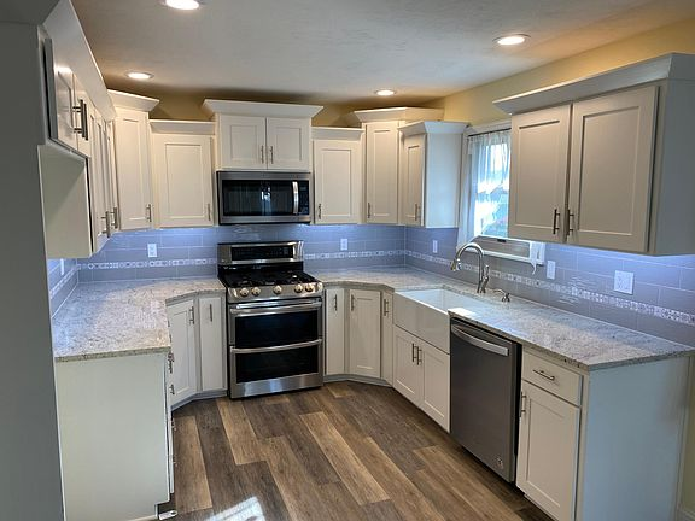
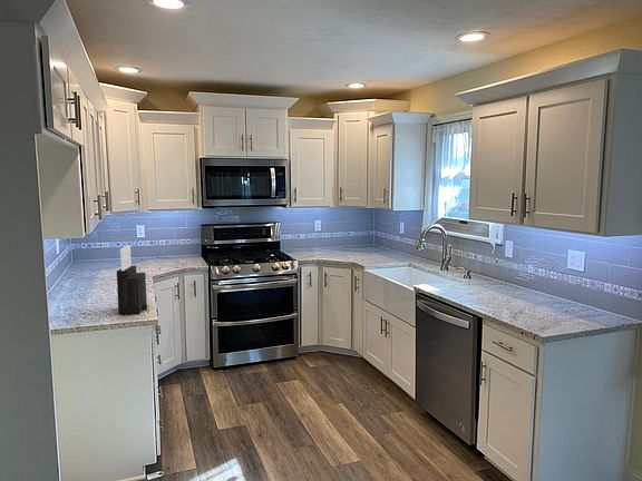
+ knife block [116,244,148,315]
